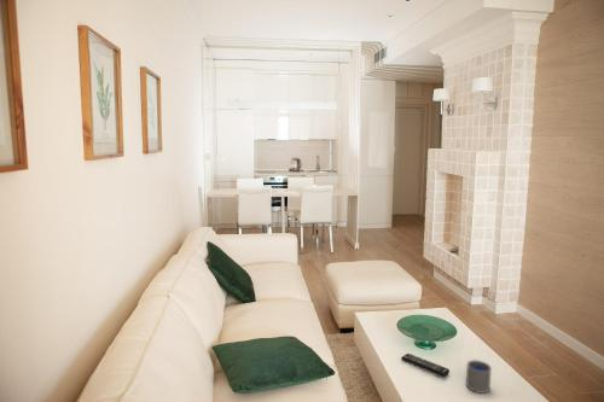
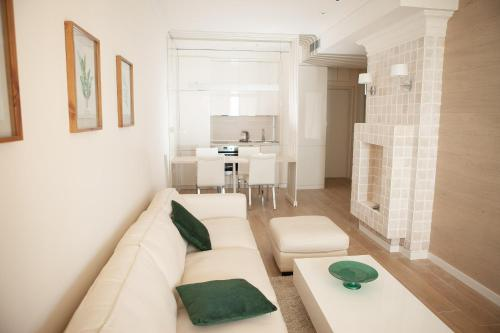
- cup [465,359,493,395]
- remote control [400,353,451,378]
